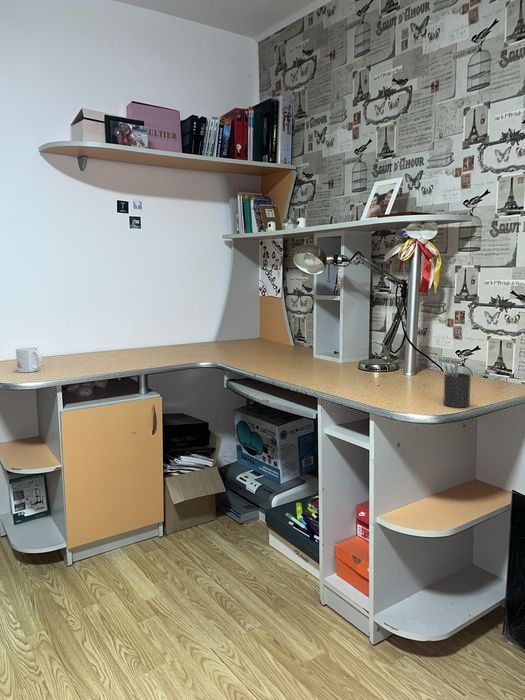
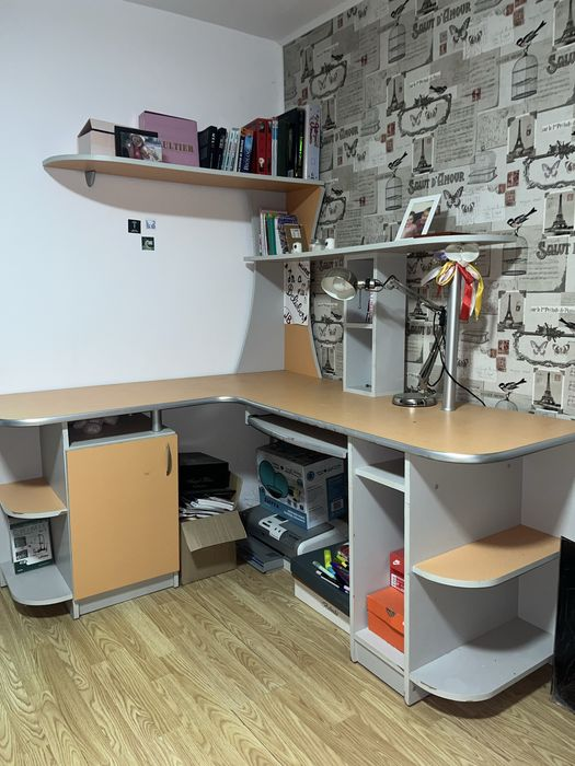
- mug [15,346,43,373]
- pen holder [440,356,472,409]
